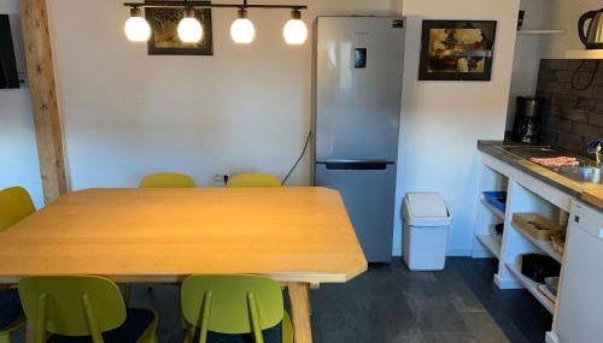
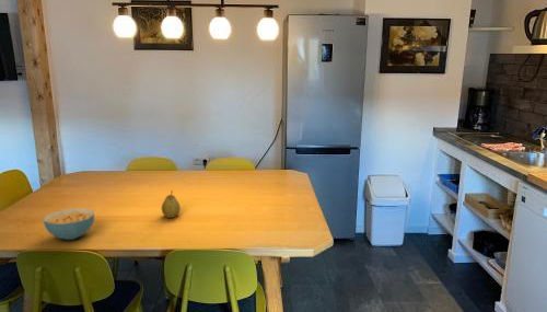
+ cereal bowl [43,207,95,241]
+ fruit [161,189,182,219]
